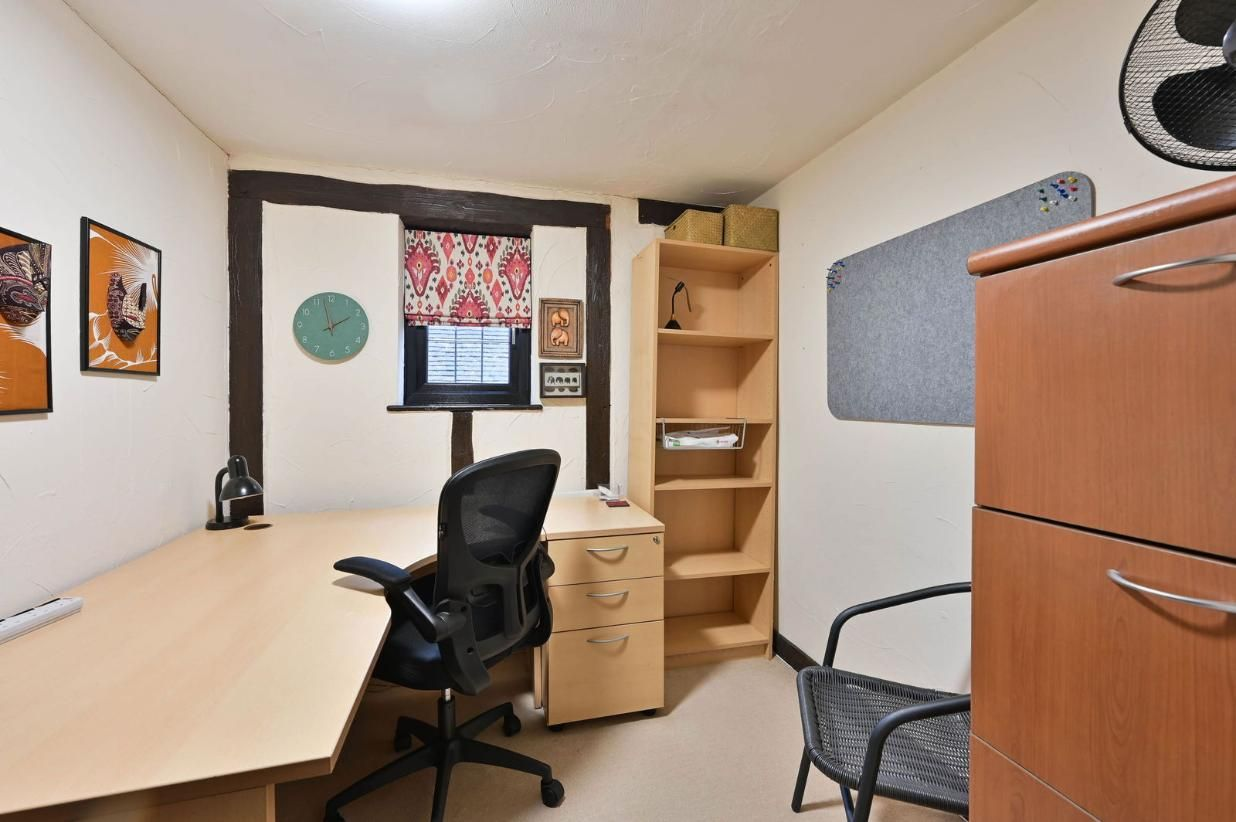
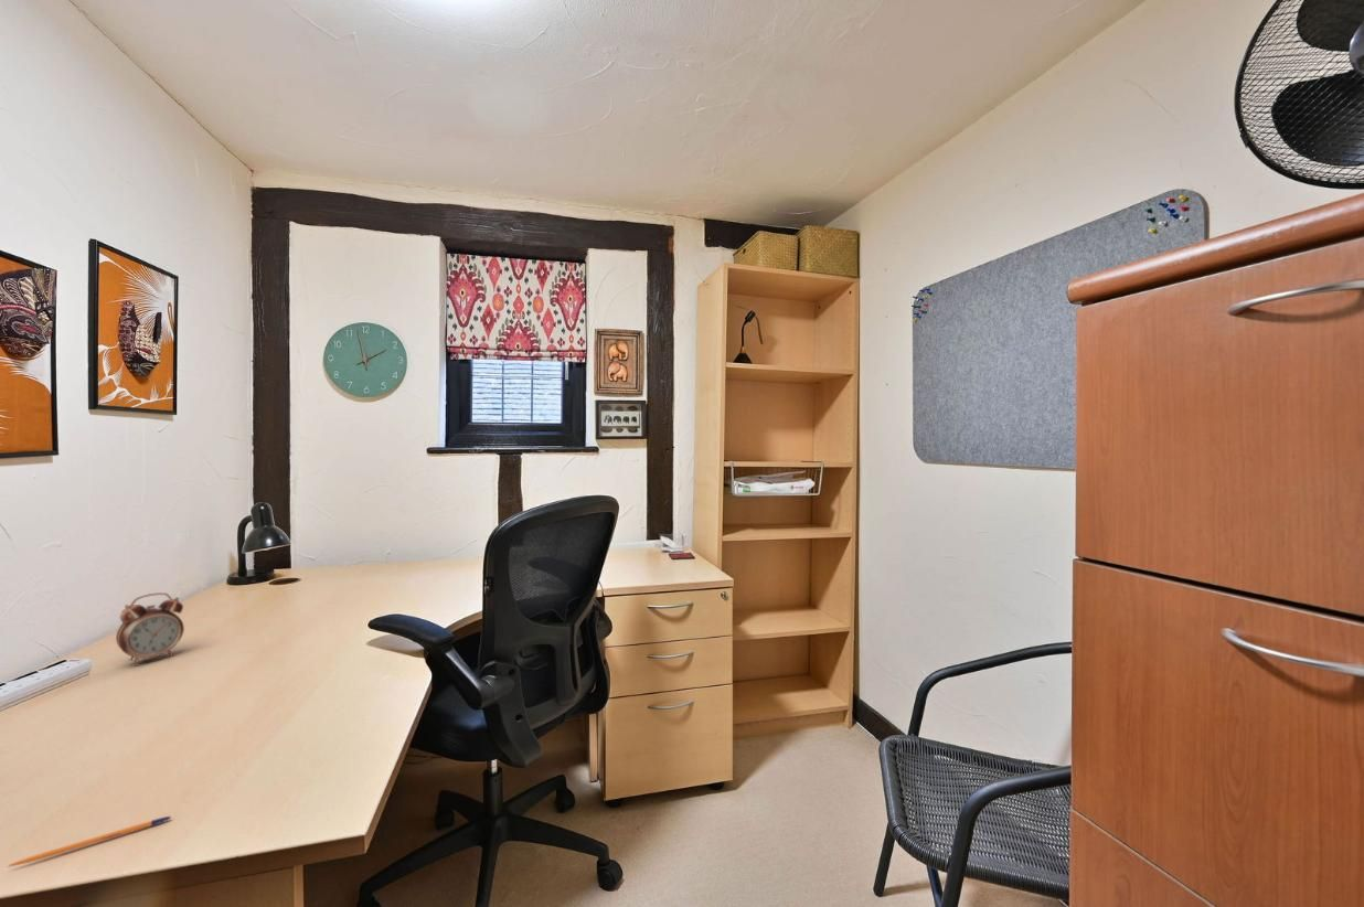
+ alarm clock [115,593,185,666]
+ pen [4,815,172,868]
